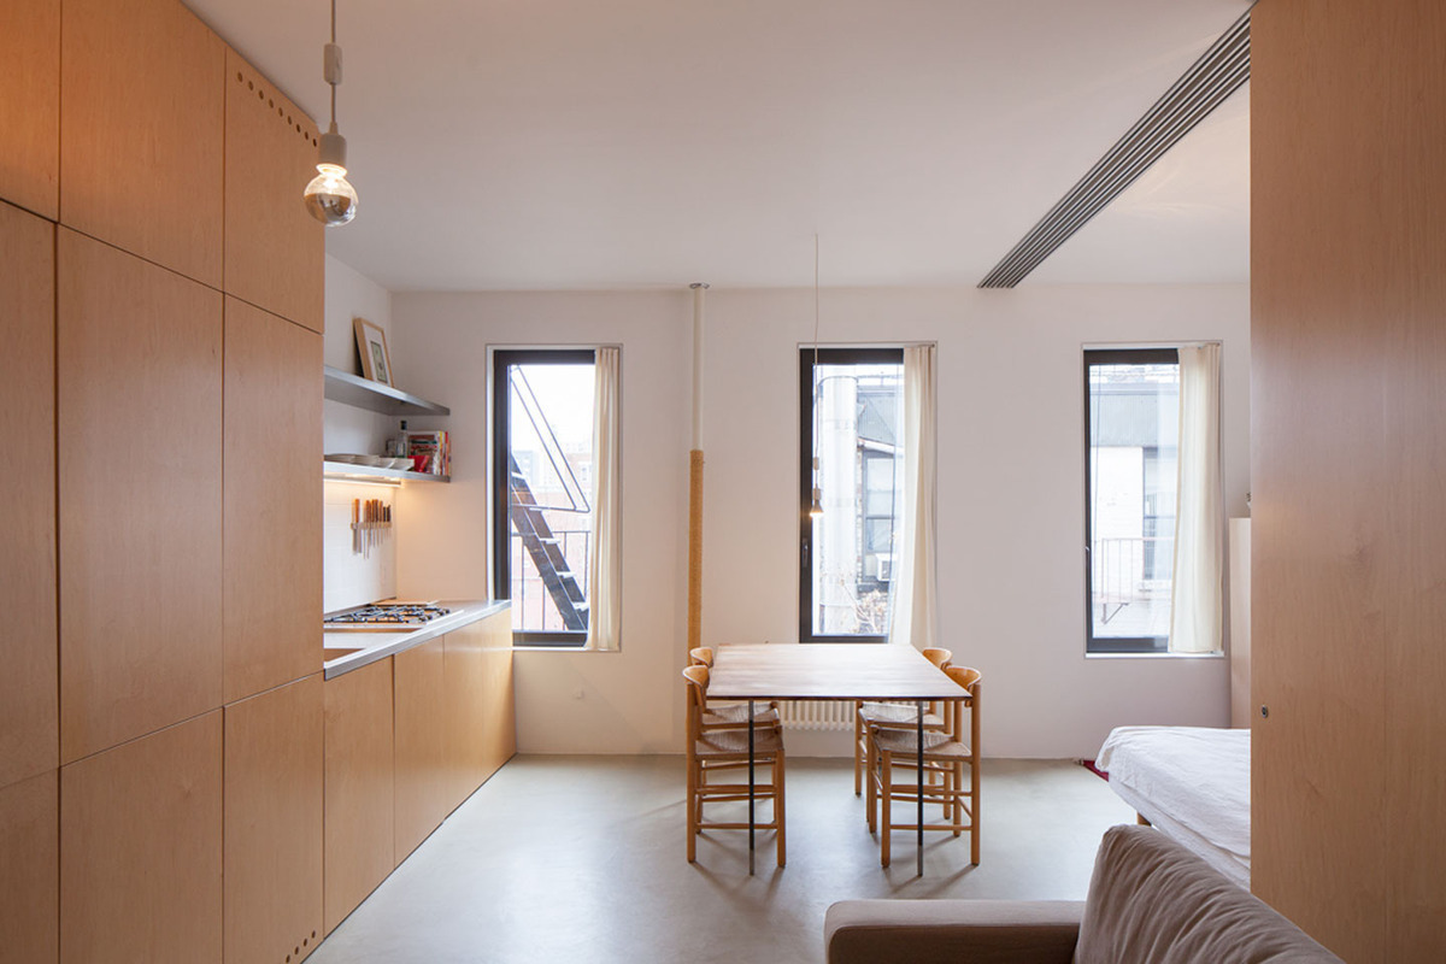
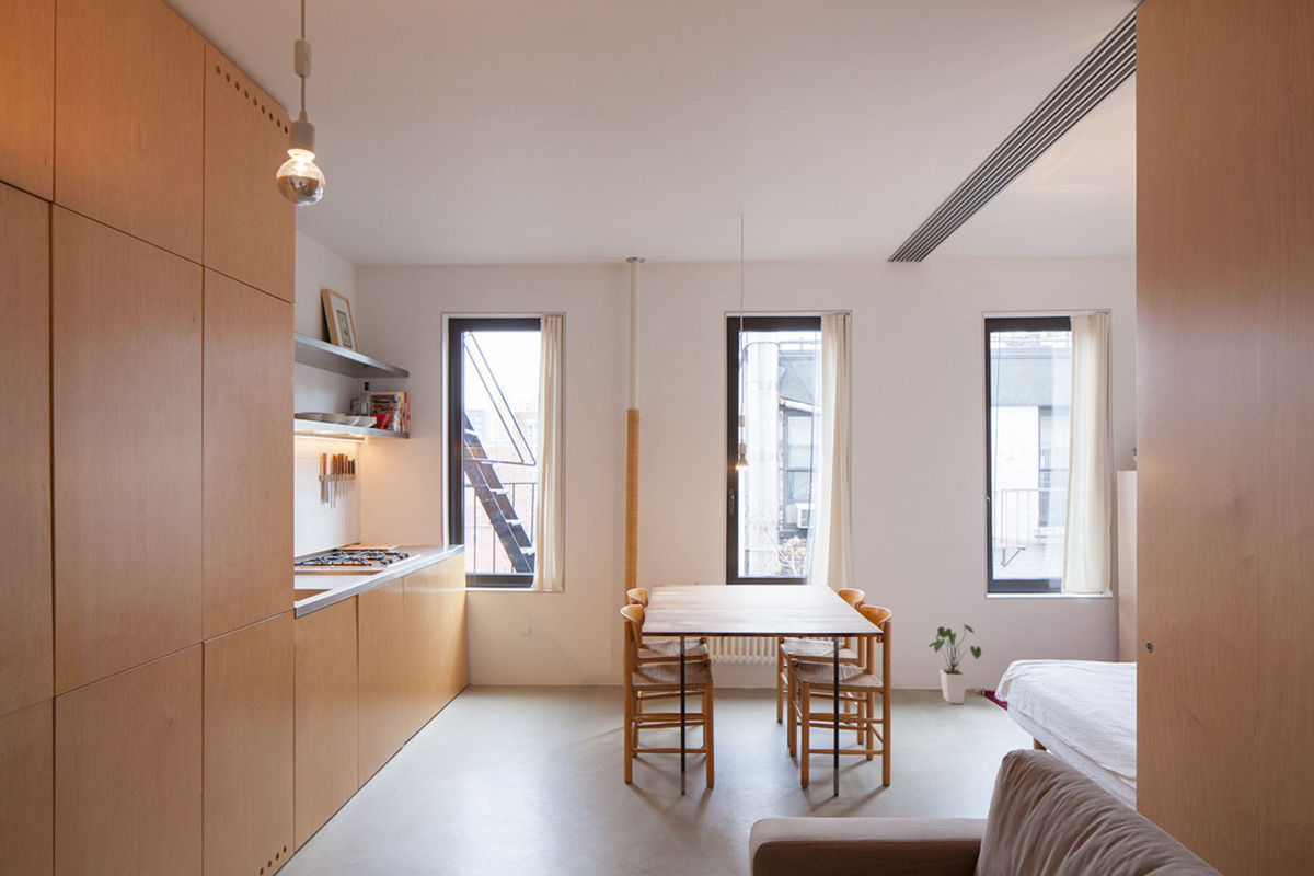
+ house plant [927,623,982,705]
